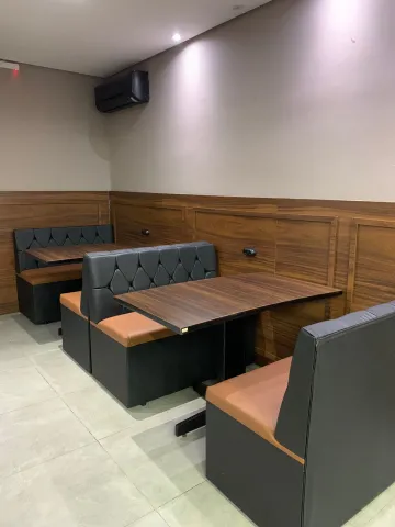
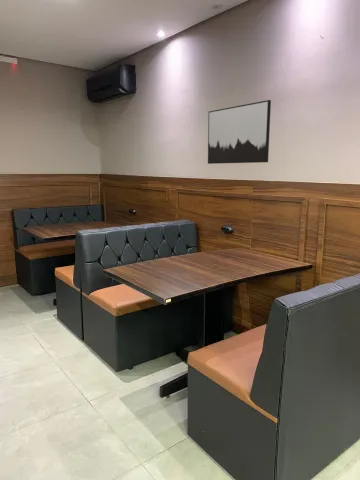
+ wall art [207,99,272,165]
